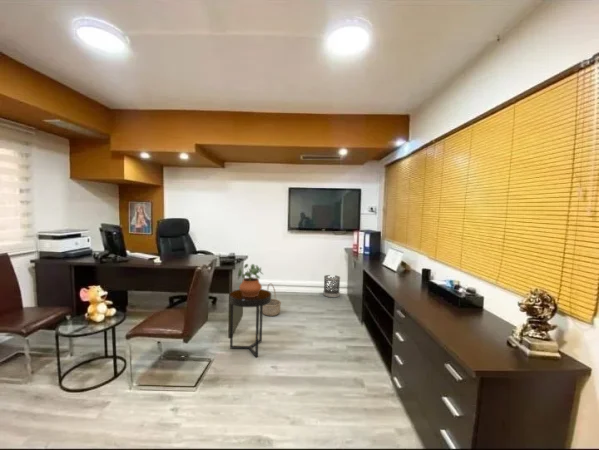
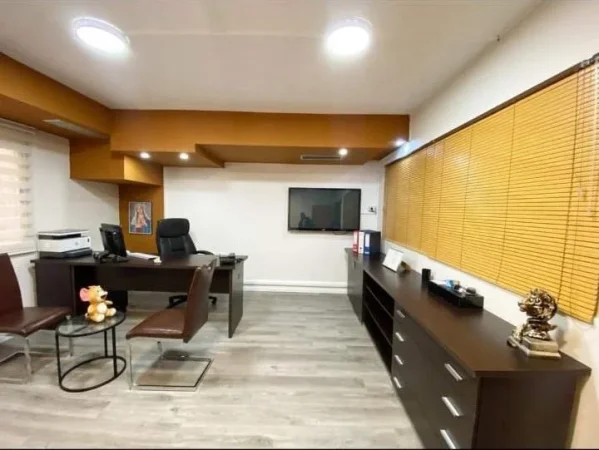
- wastebasket [323,274,341,299]
- potted plant [237,263,264,297]
- basket [263,282,282,317]
- side table [229,288,272,358]
